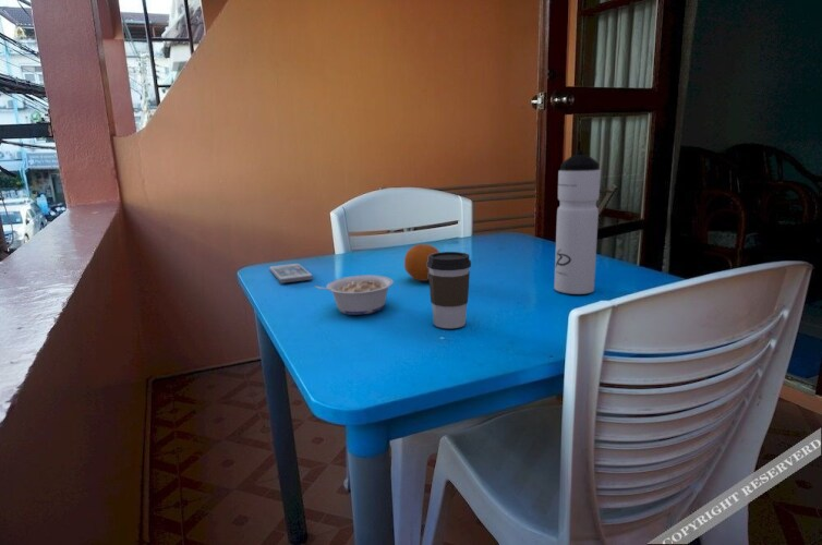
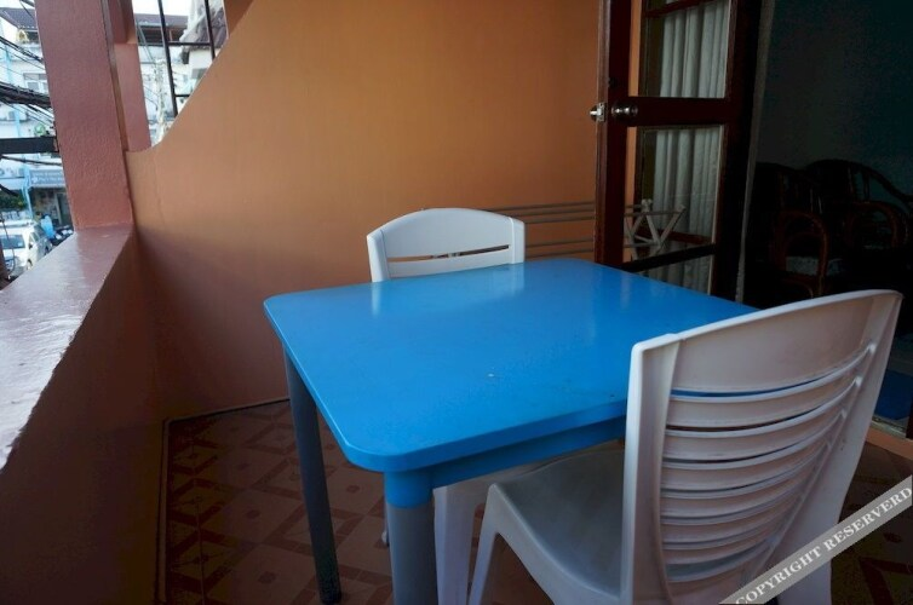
- fruit [403,243,440,282]
- coffee cup [427,251,472,329]
- water bottle [553,149,602,295]
- legume [313,274,395,316]
- smartphone [268,263,314,284]
